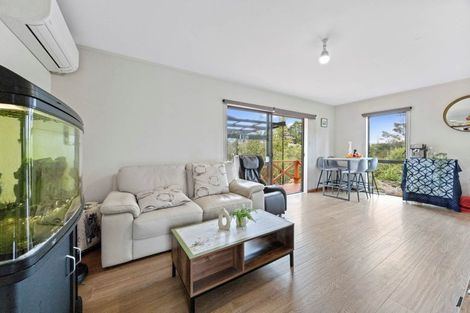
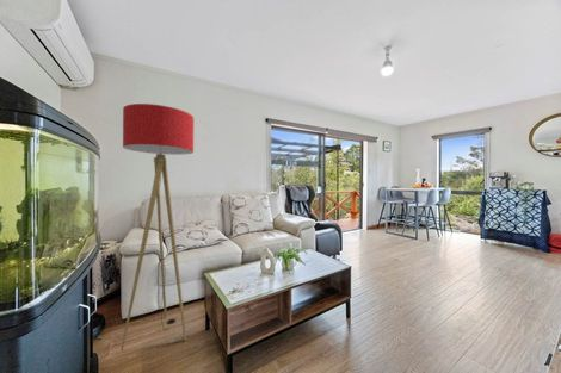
+ floor lamp [119,102,195,352]
